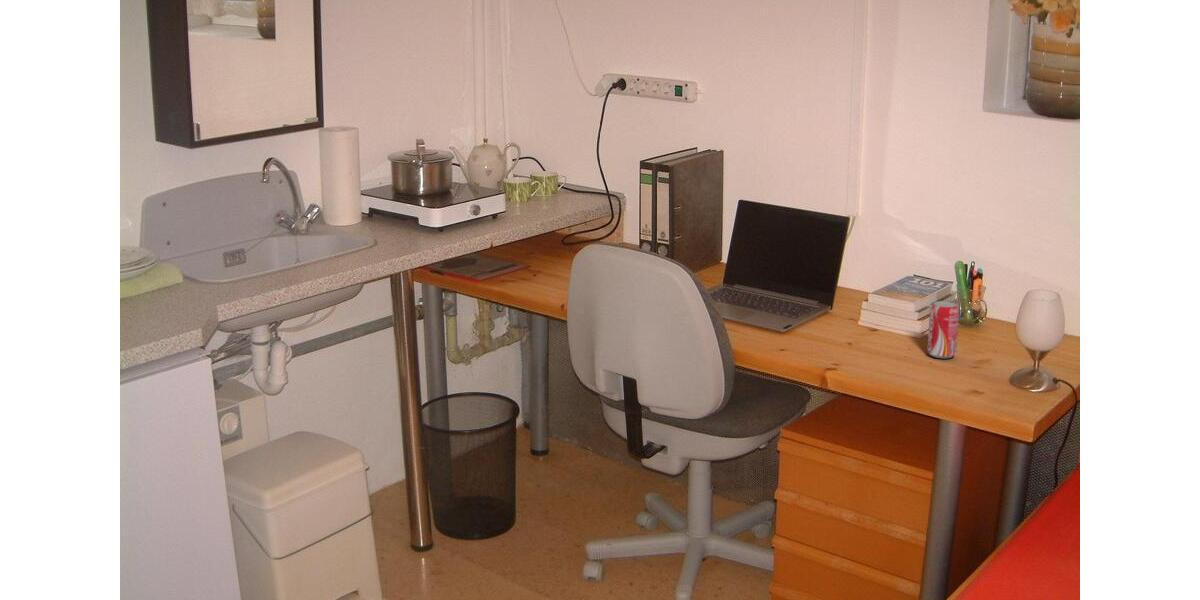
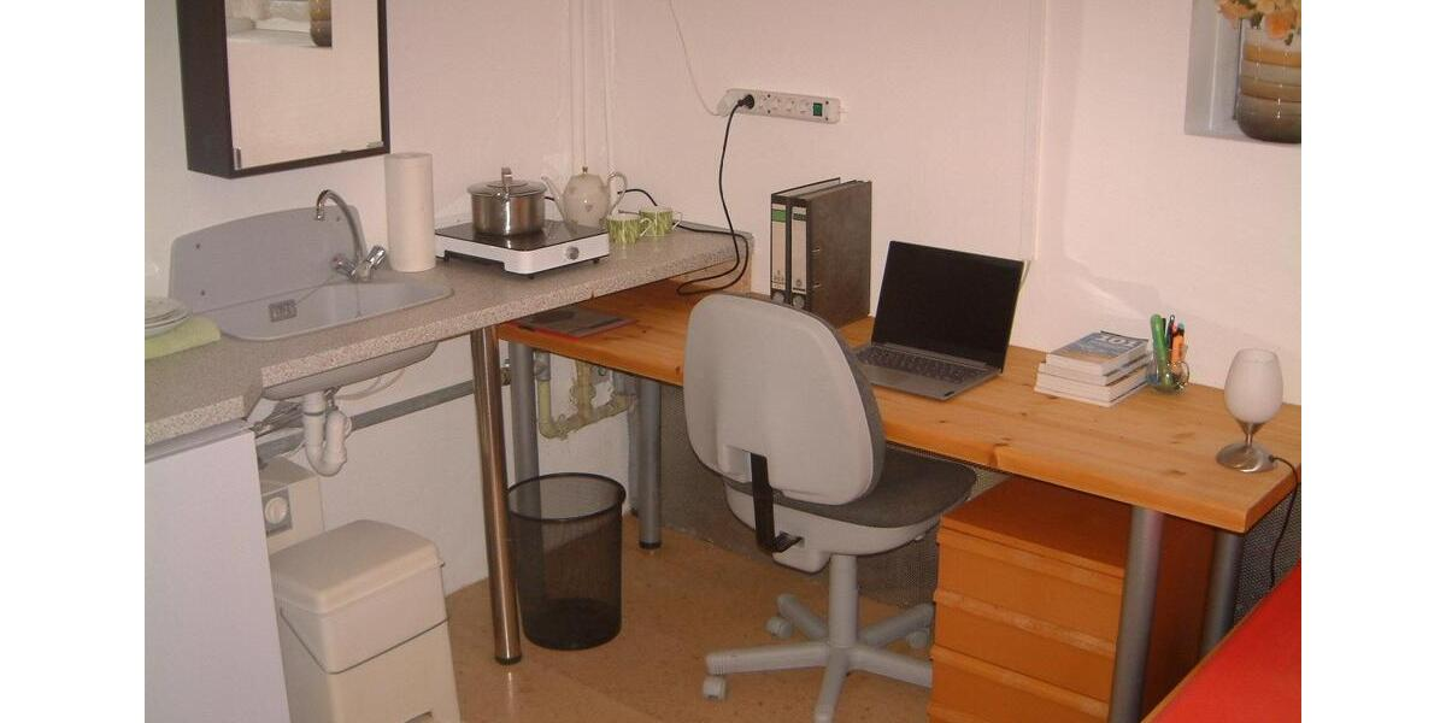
- beverage can [926,300,960,359]
